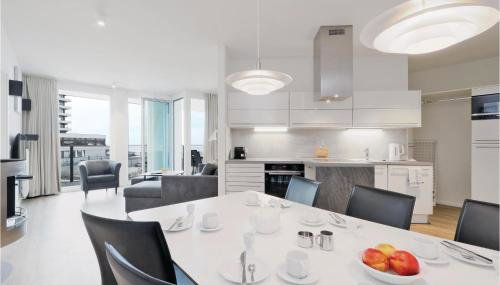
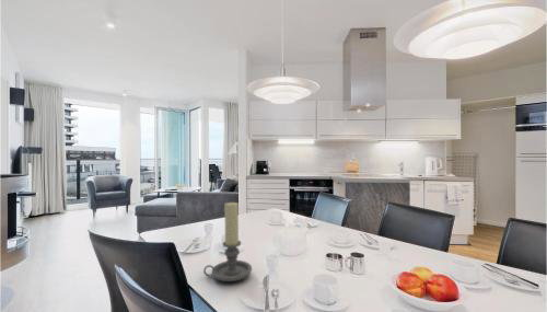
+ candle holder [202,200,253,282]
